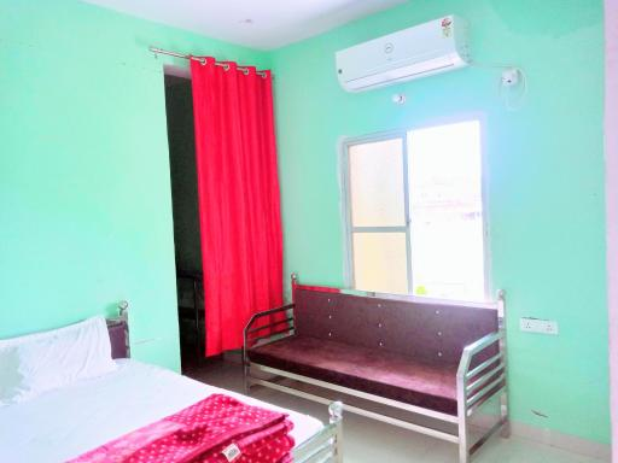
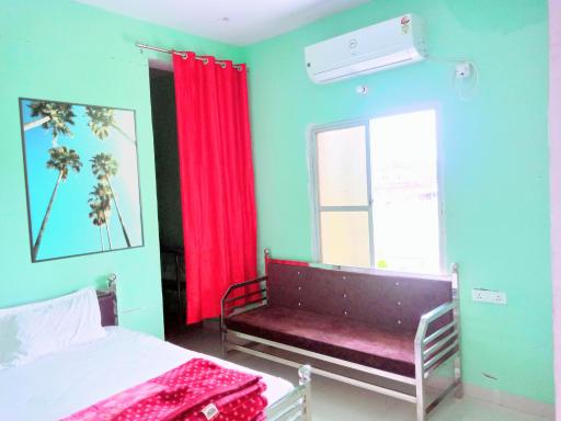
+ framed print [18,96,146,264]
